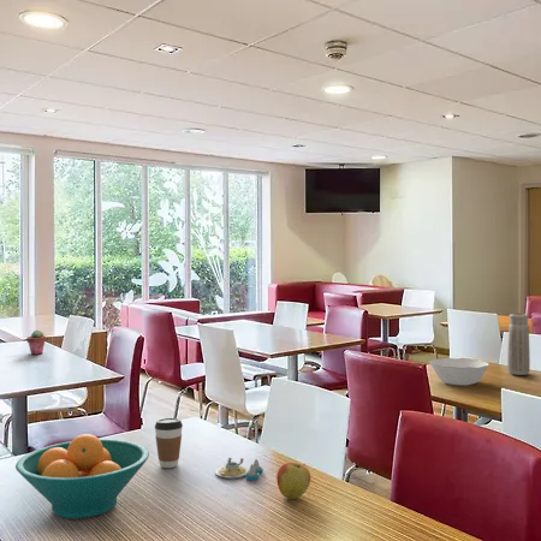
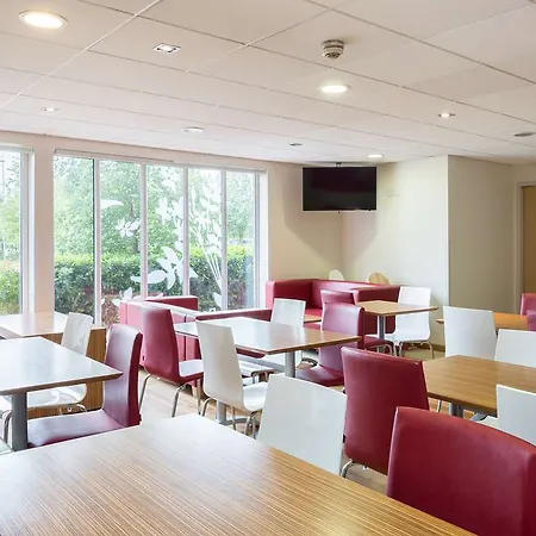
- bowl [428,357,491,387]
- potted succulent [25,329,47,356]
- fruit bowl [14,433,150,519]
- salt and pepper shaker set [214,457,264,481]
- coffee cup [154,417,184,469]
- vase [506,313,531,376]
- apple [275,462,311,500]
